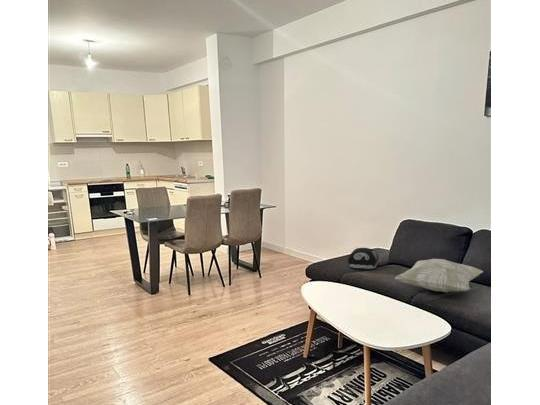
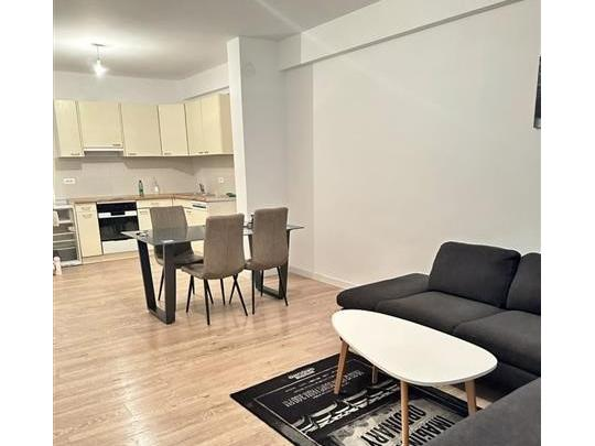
- decorative pillow [394,258,484,293]
- cushion [347,247,380,271]
